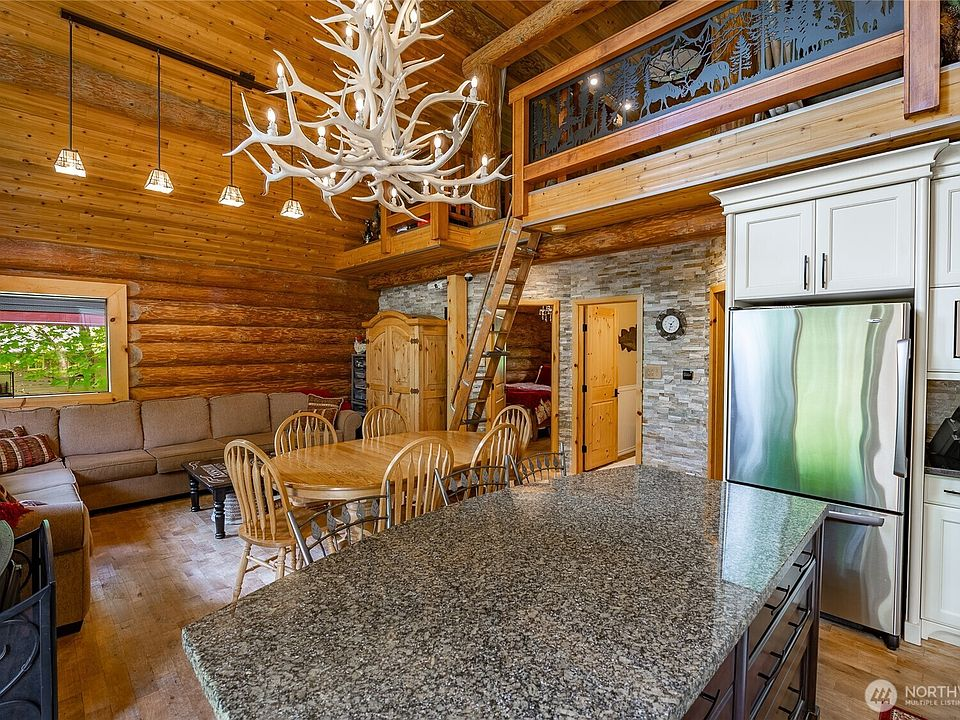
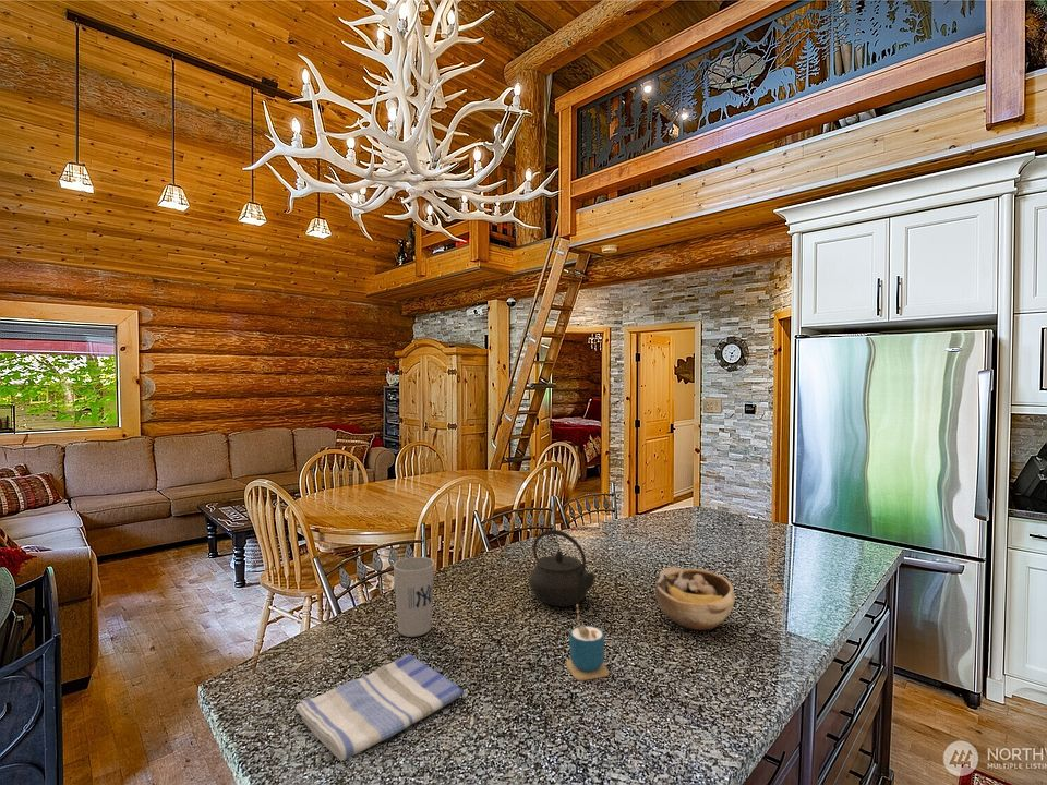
+ bowl [654,566,736,632]
+ cup [393,556,435,638]
+ dish towel [294,653,465,762]
+ cup [565,603,610,681]
+ kettle [528,529,598,607]
